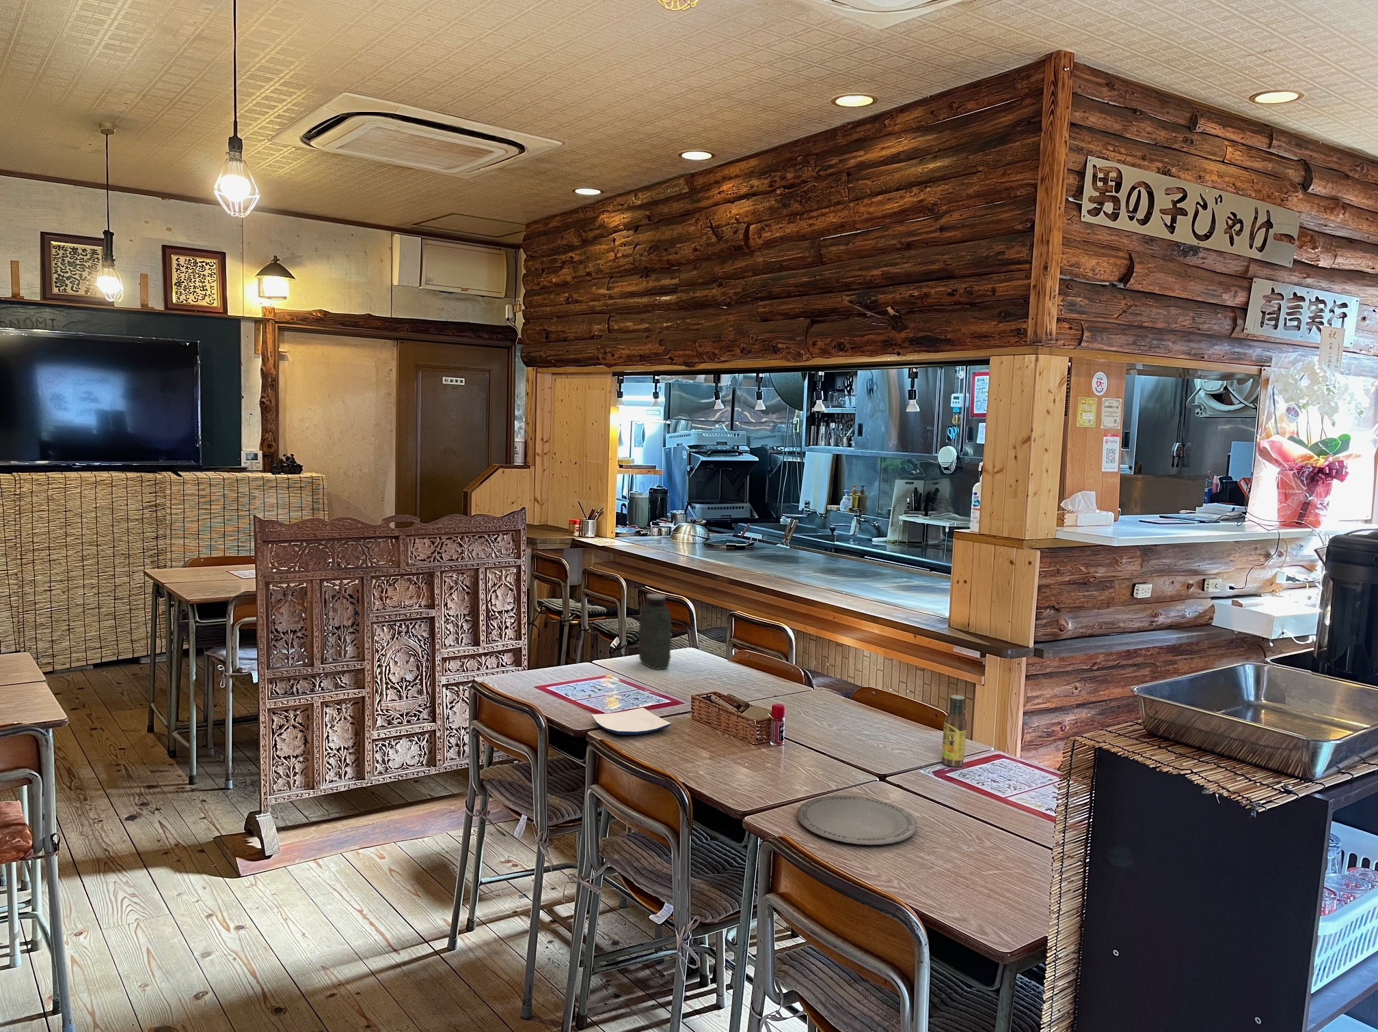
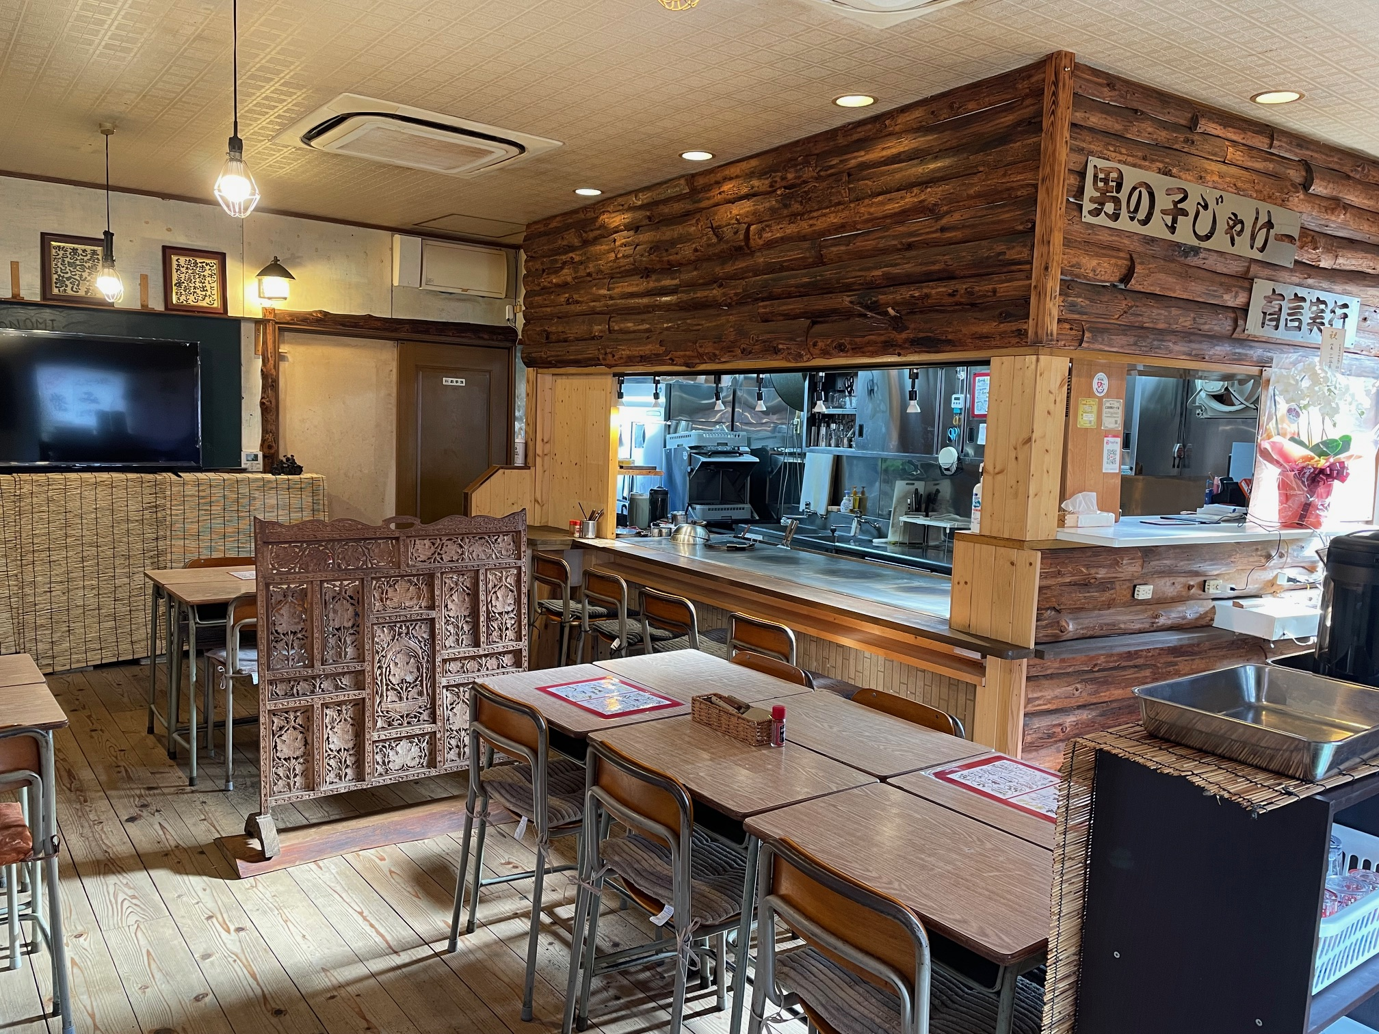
- plate [590,707,672,736]
- water jug [638,593,673,670]
- plate [798,796,917,846]
- sauce bottle [941,694,967,767]
